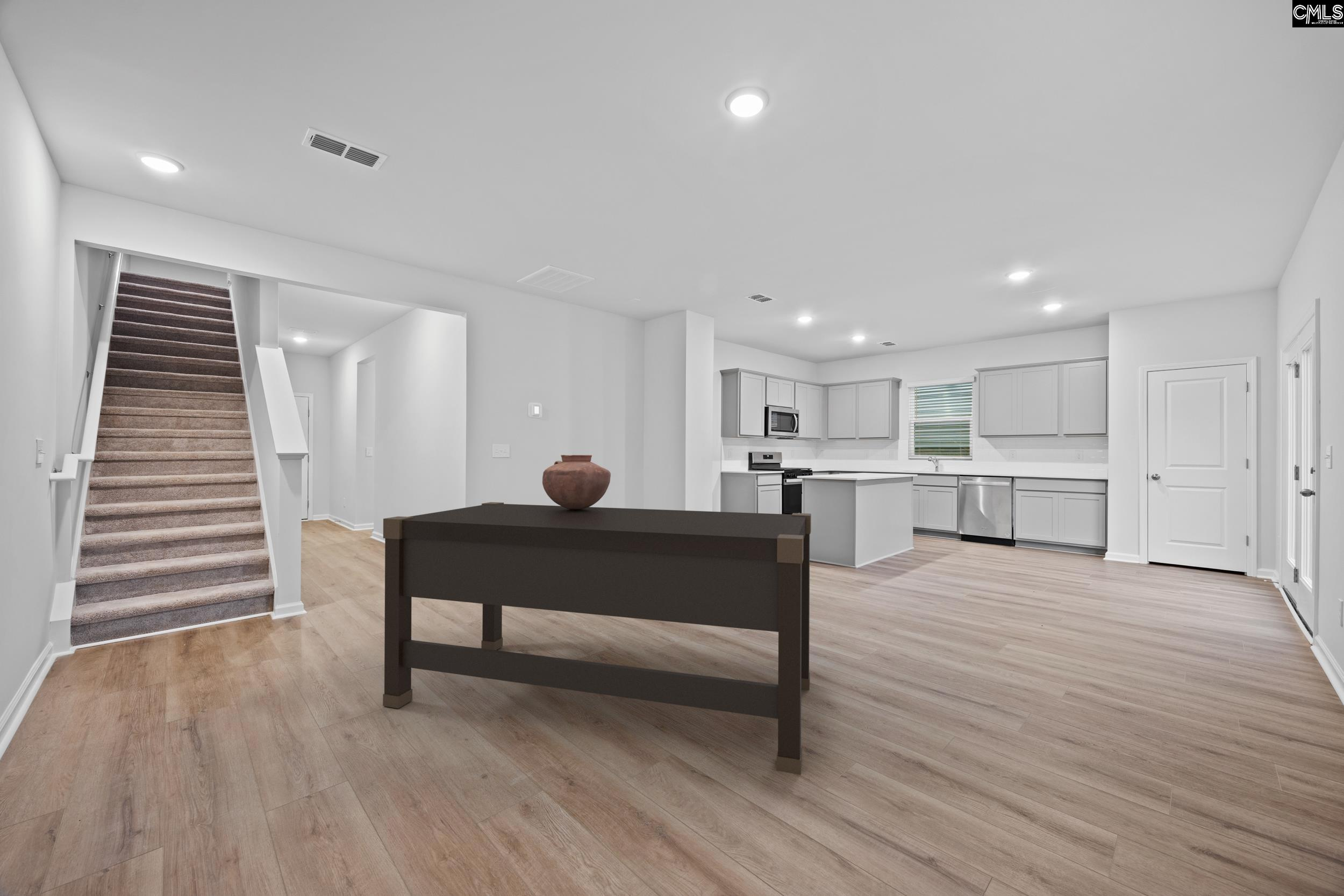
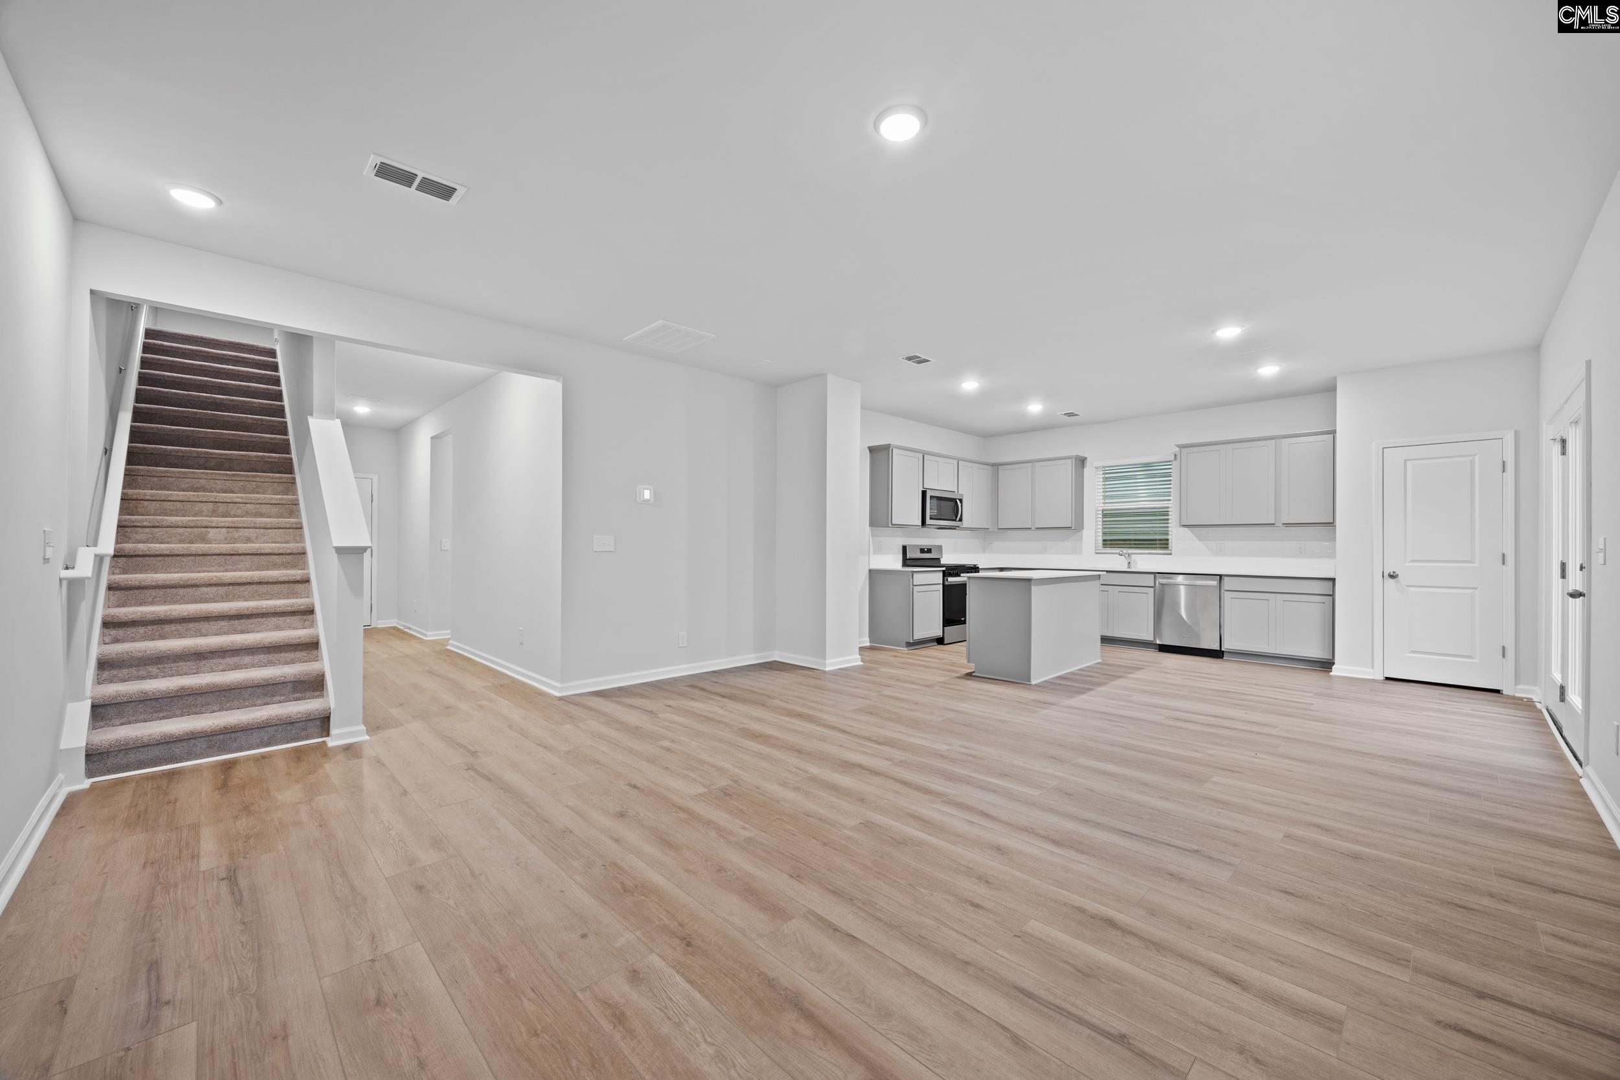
- dining table [382,501,812,775]
- vase [542,454,611,510]
